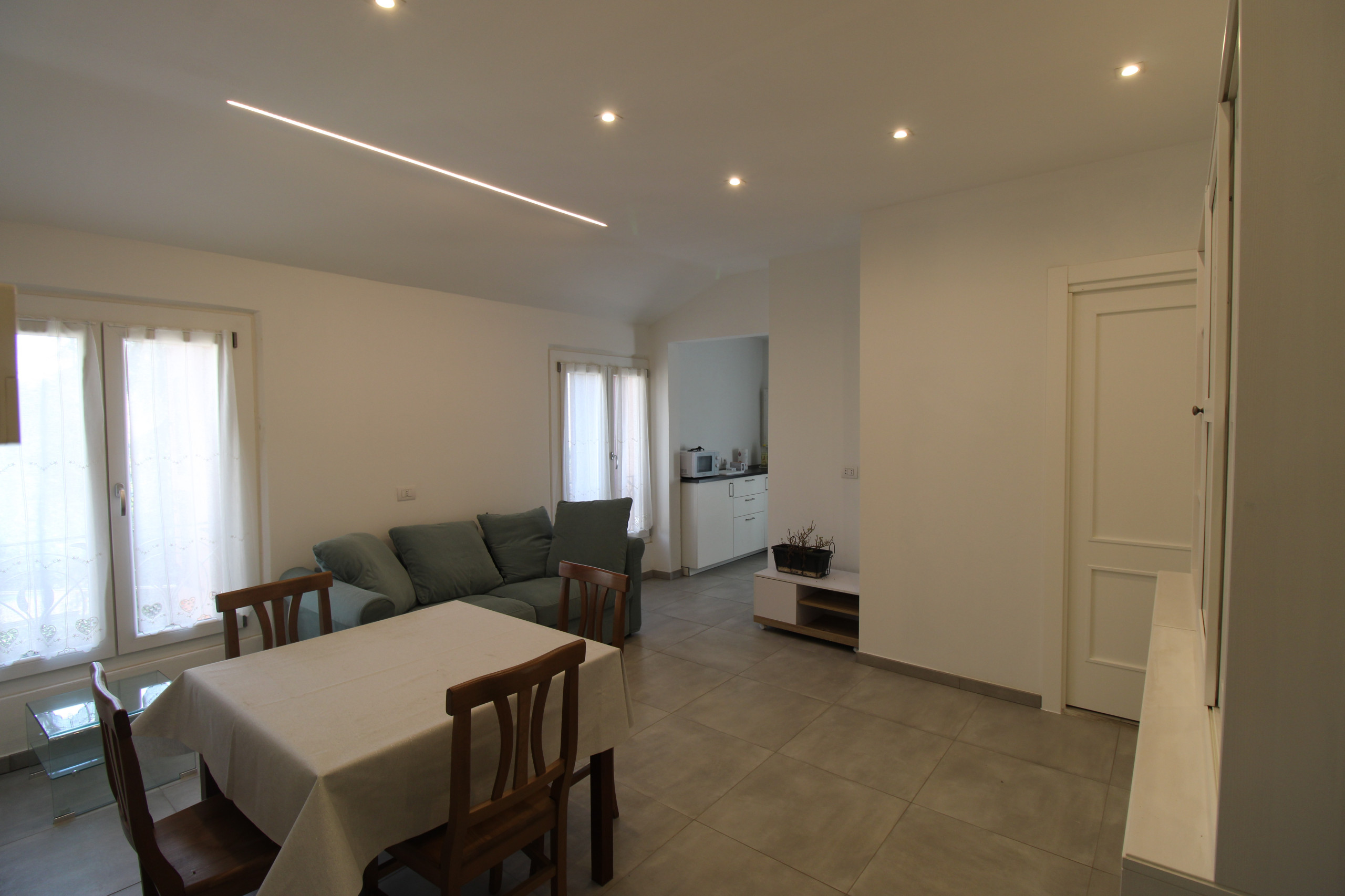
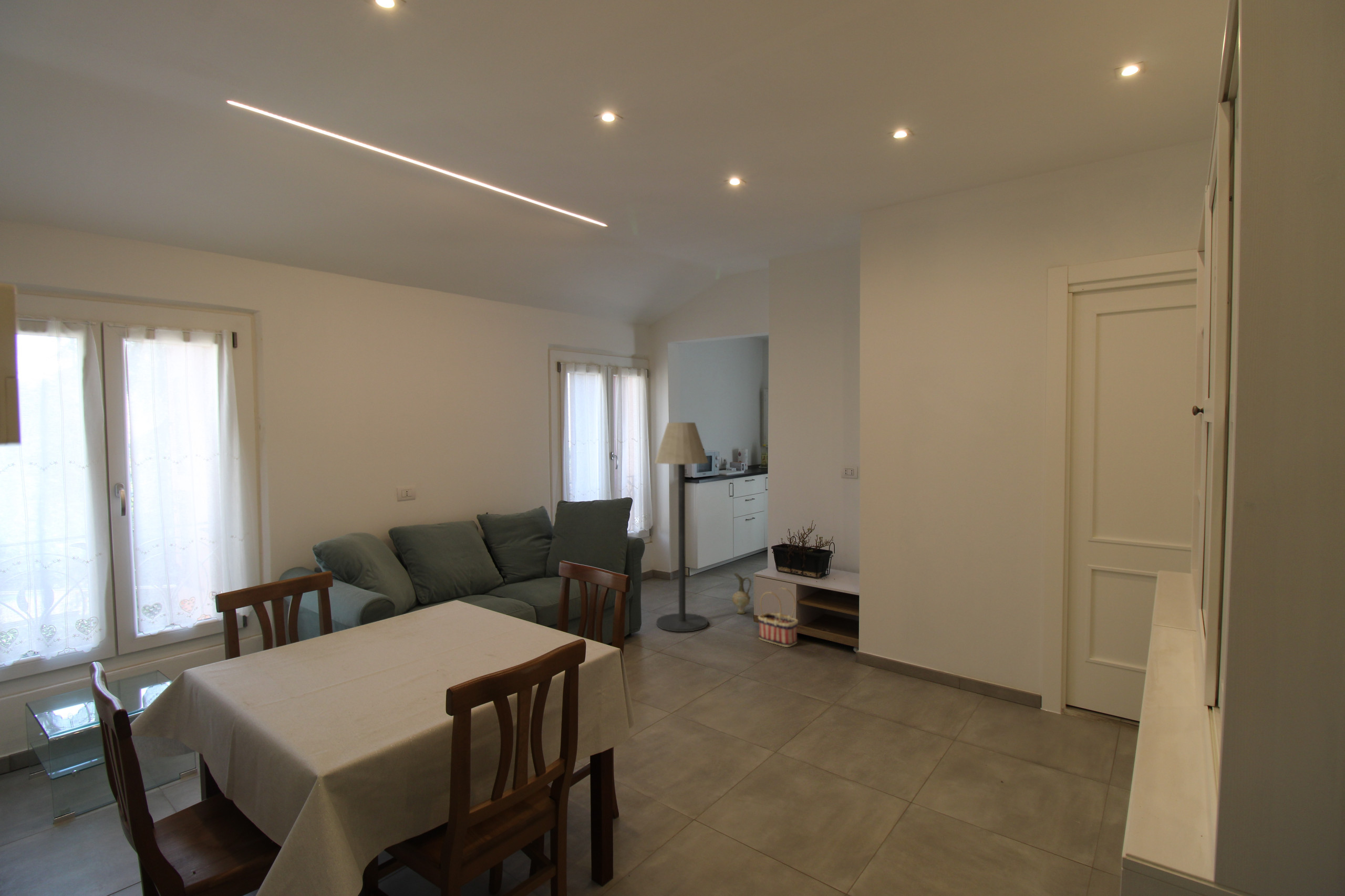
+ basket [758,588,799,648]
+ floor lamp [654,422,709,632]
+ ceramic jug [731,572,752,614]
